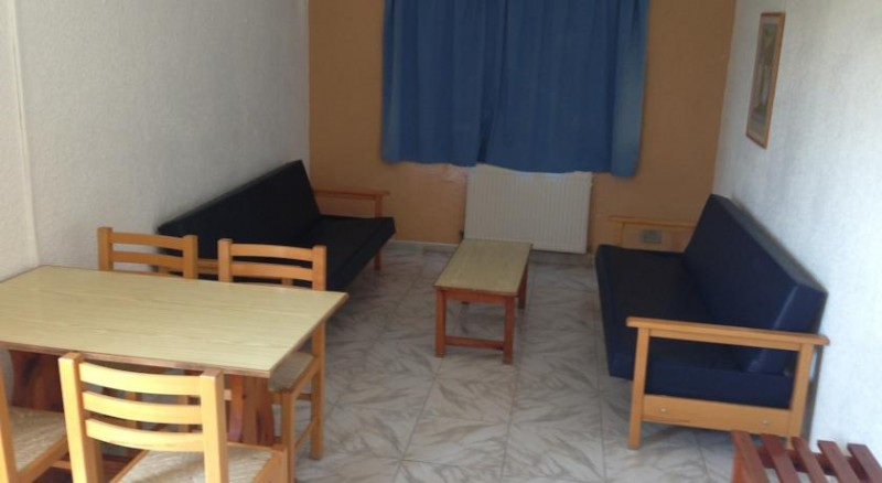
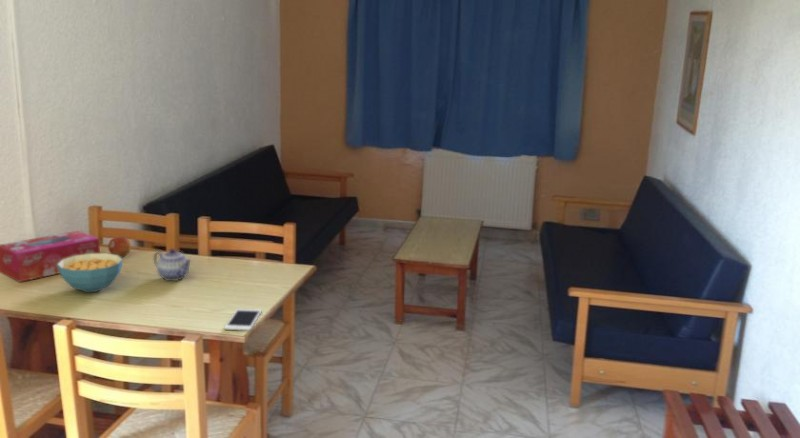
+ cereal bowl [57,252,124,293]
+ tissue box [0,230,101,283]
+ cell phone [223,308,262,331]
+ teapot [153,248,193,282]
+ fruit [107,235,132,258]
